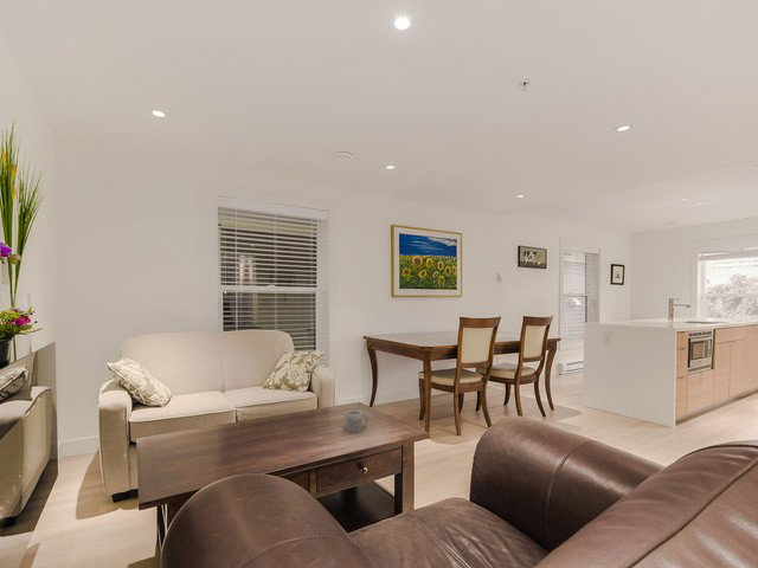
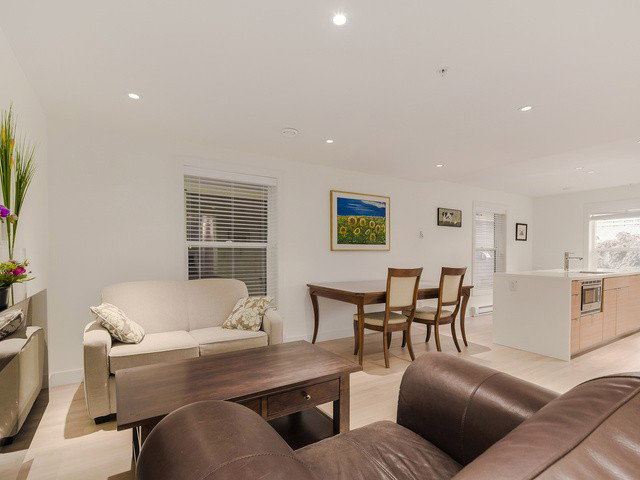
- mug [345,408,370,433]
